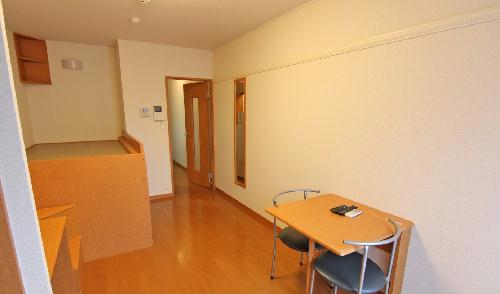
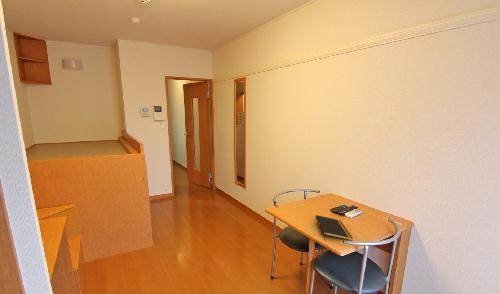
+ notepad [314,214,353,241]
